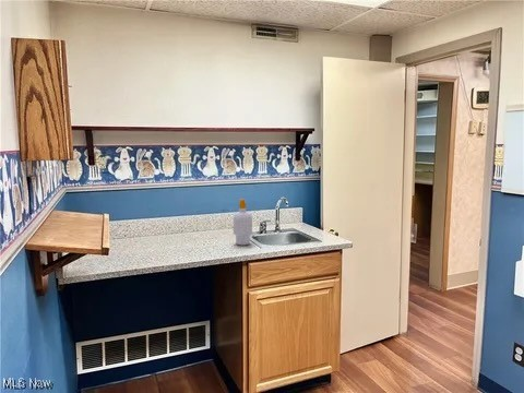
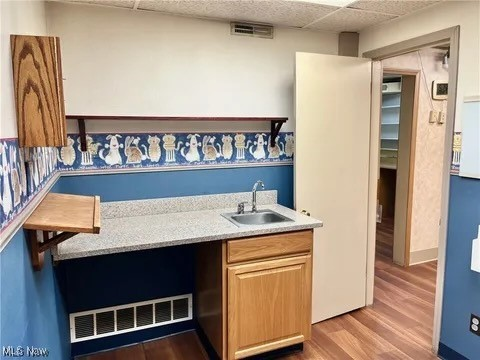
- soap bottle [233,198,253,246]
